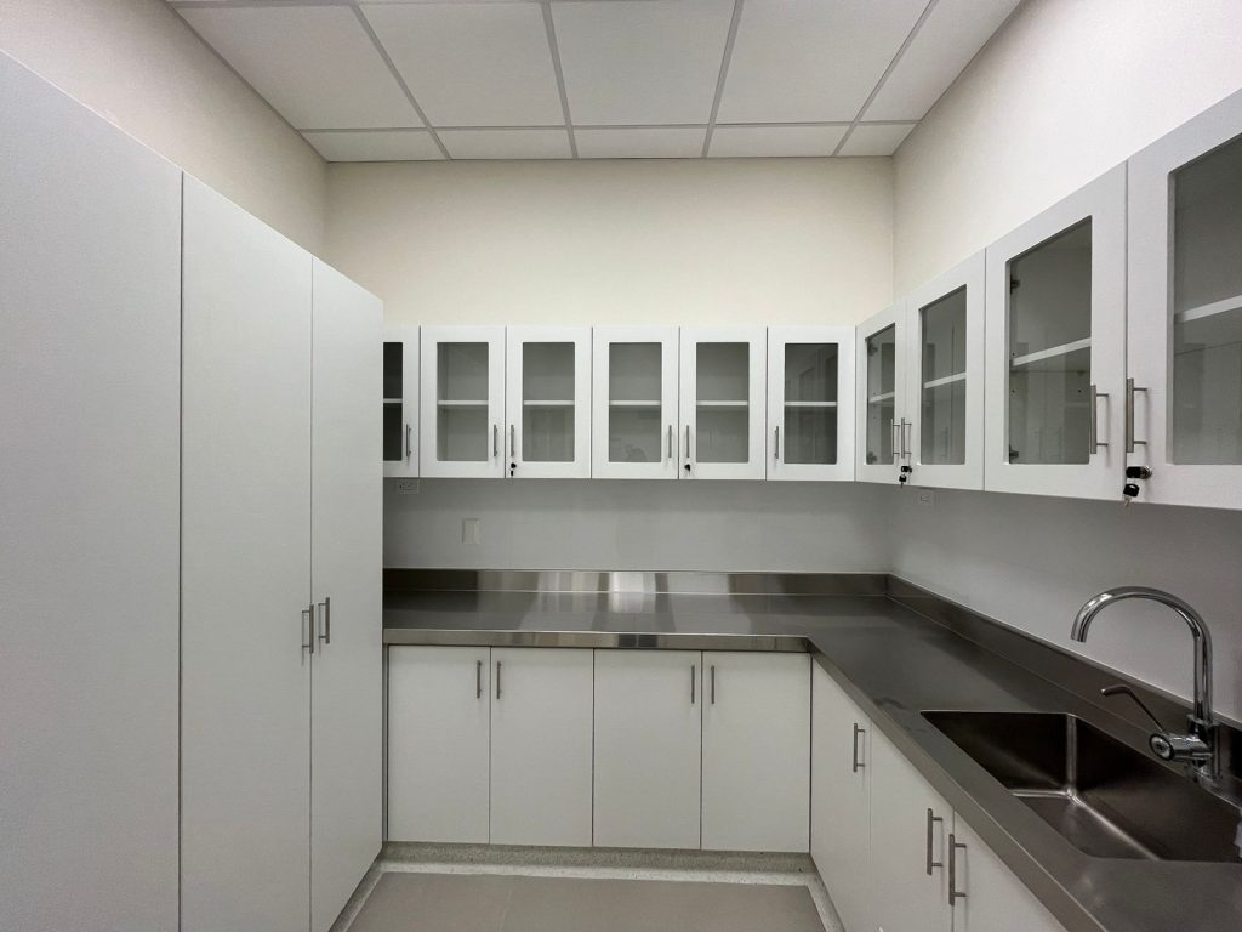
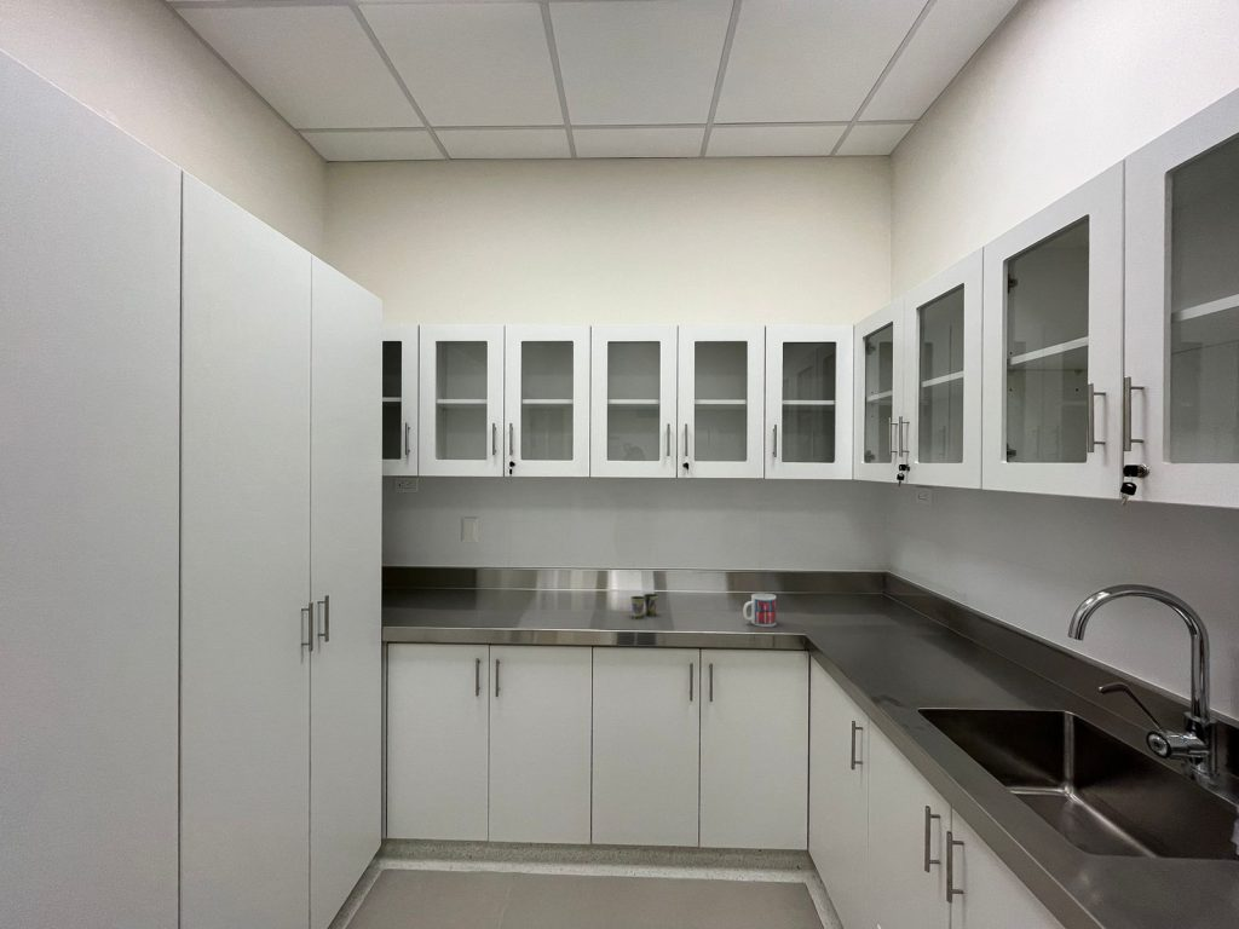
+ cup [629,593,659,619]
+ mug [742,593,777,628]
